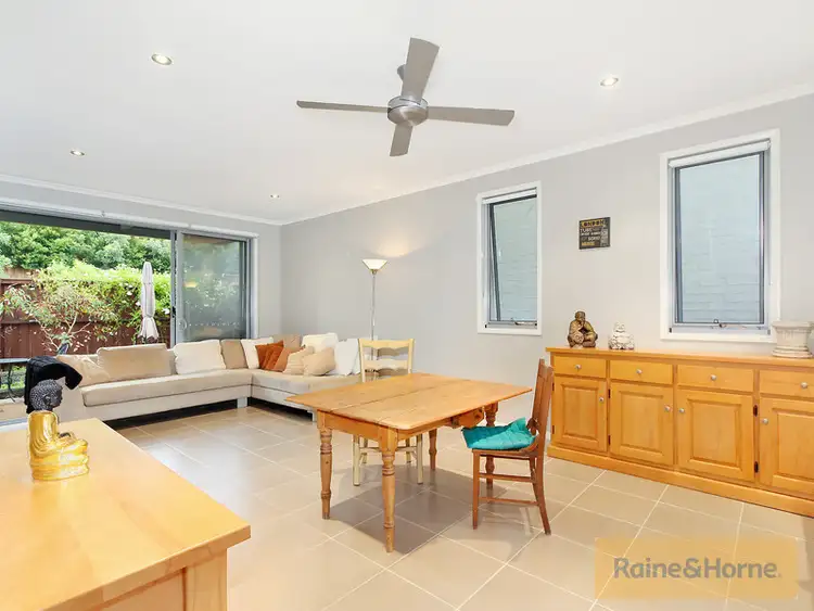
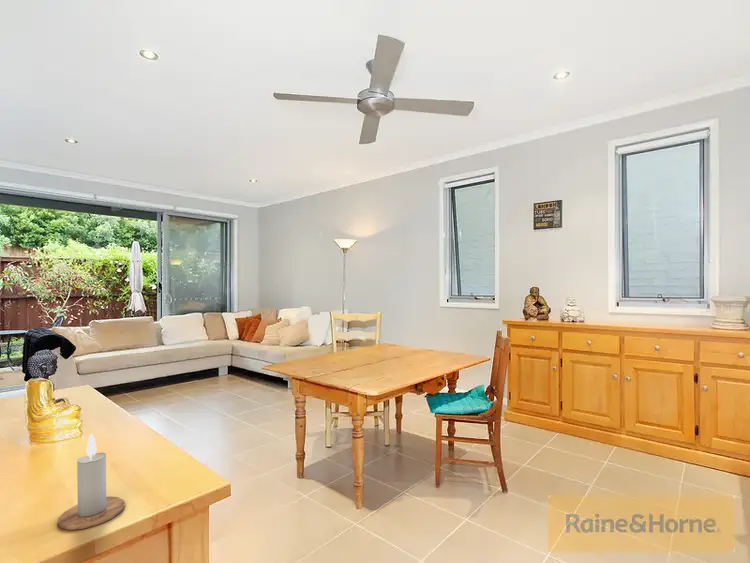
+ candle [56,433,126,531]
